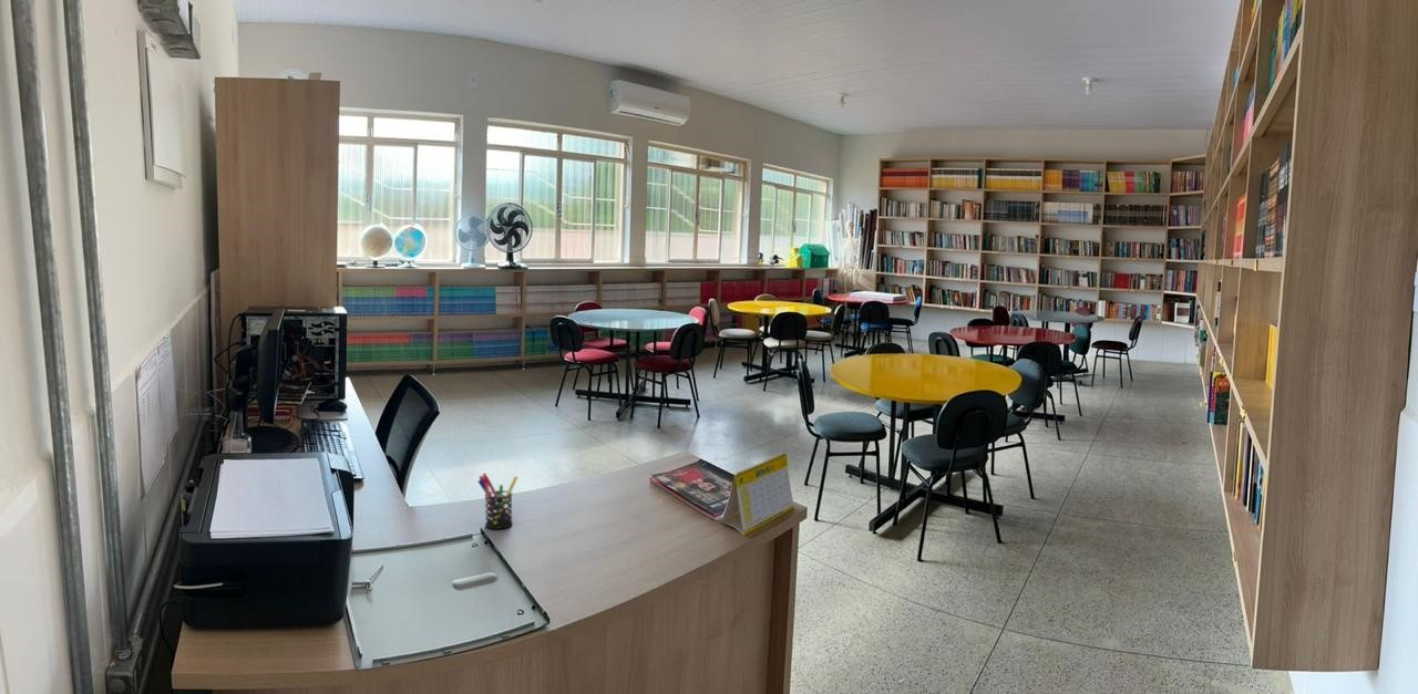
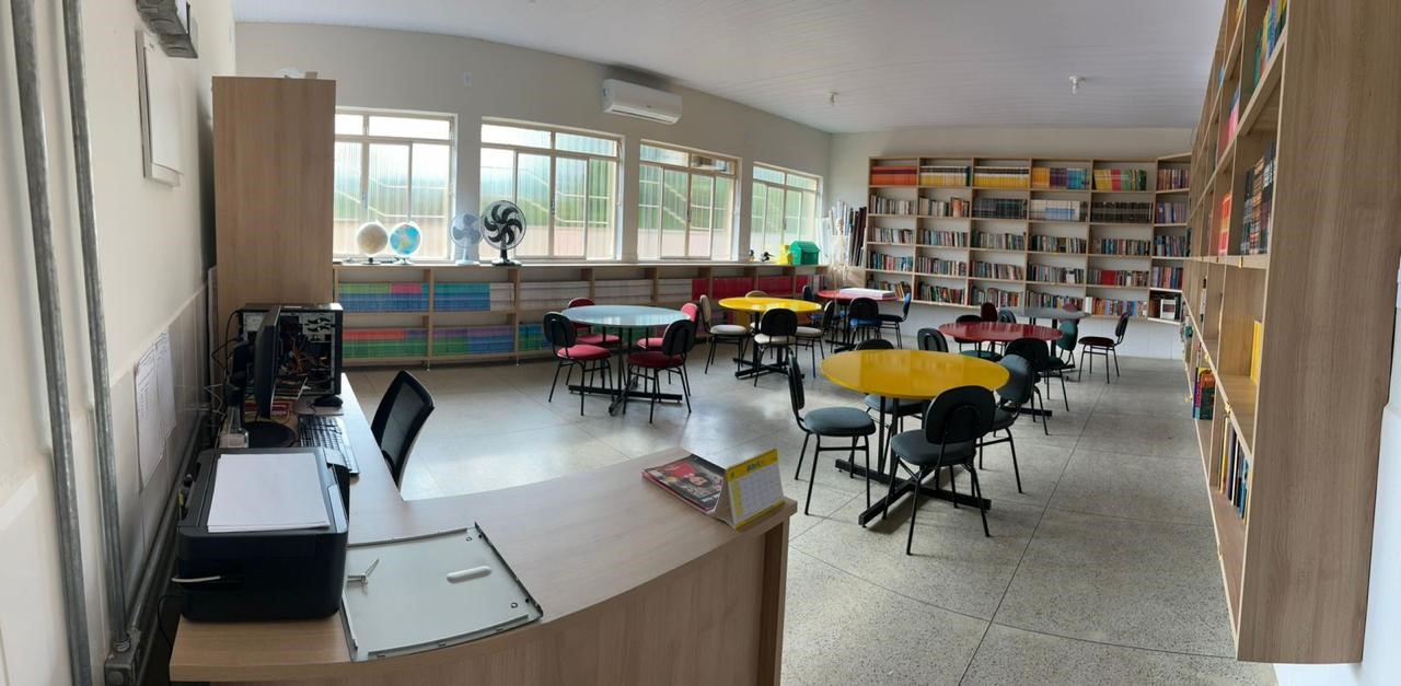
- pen holder [477,472,518,530]
